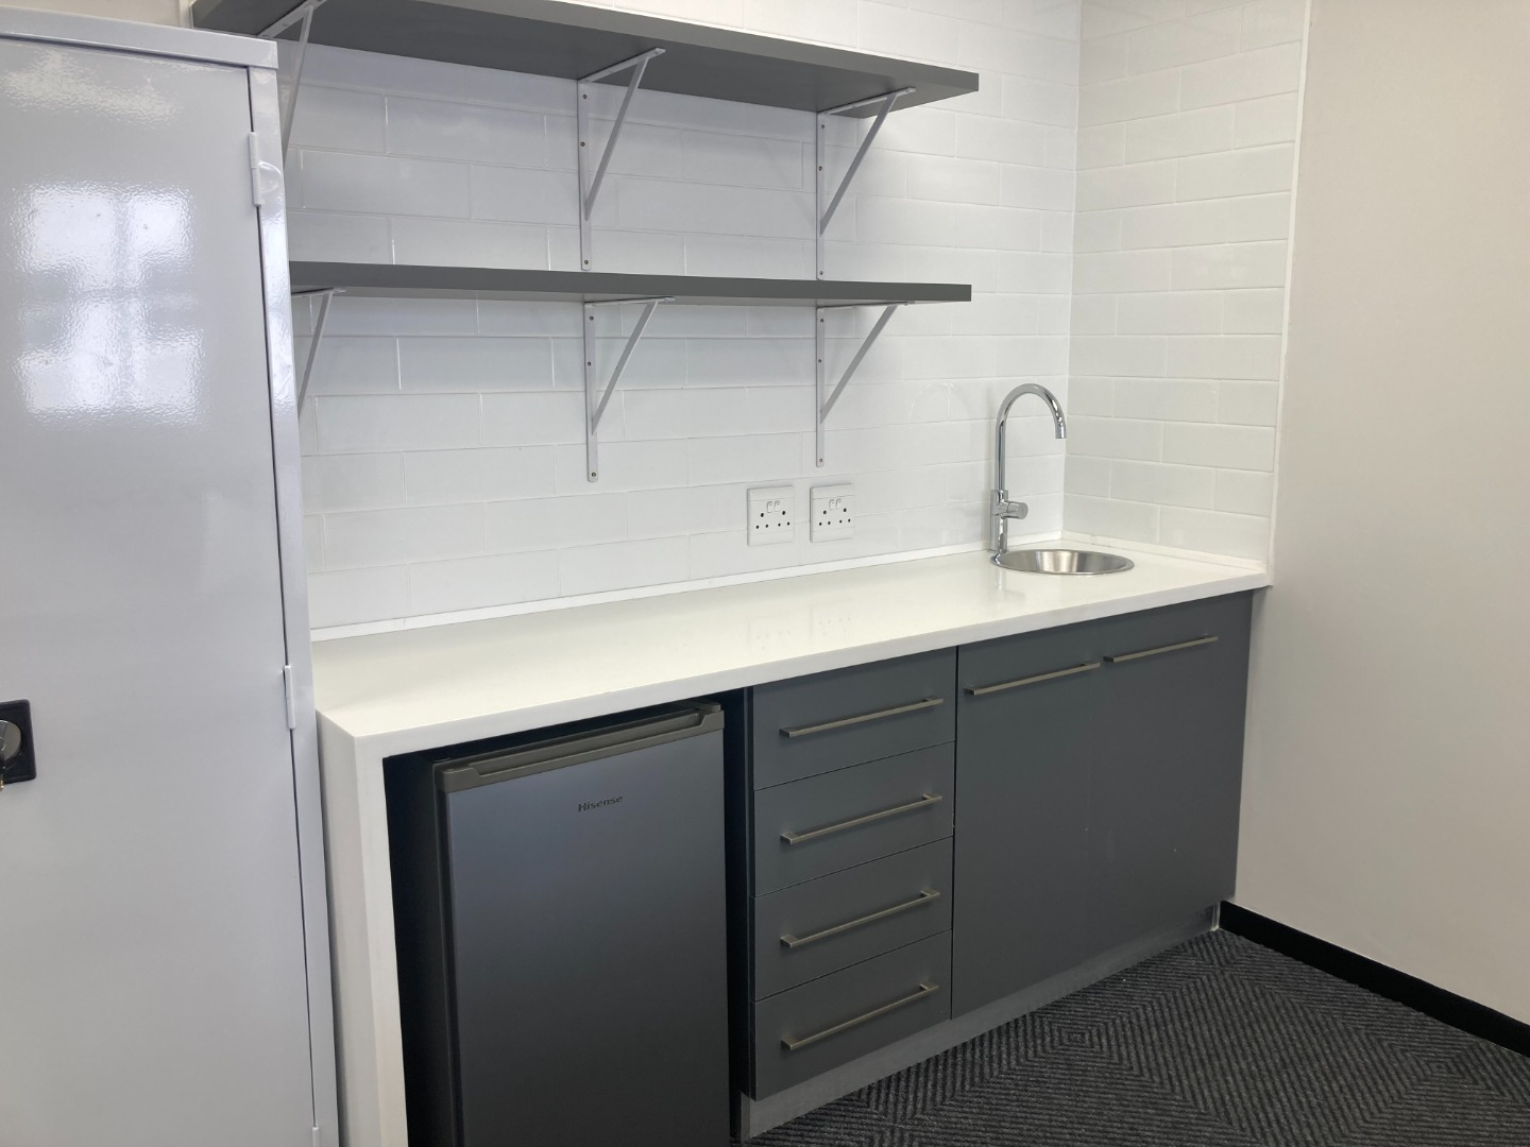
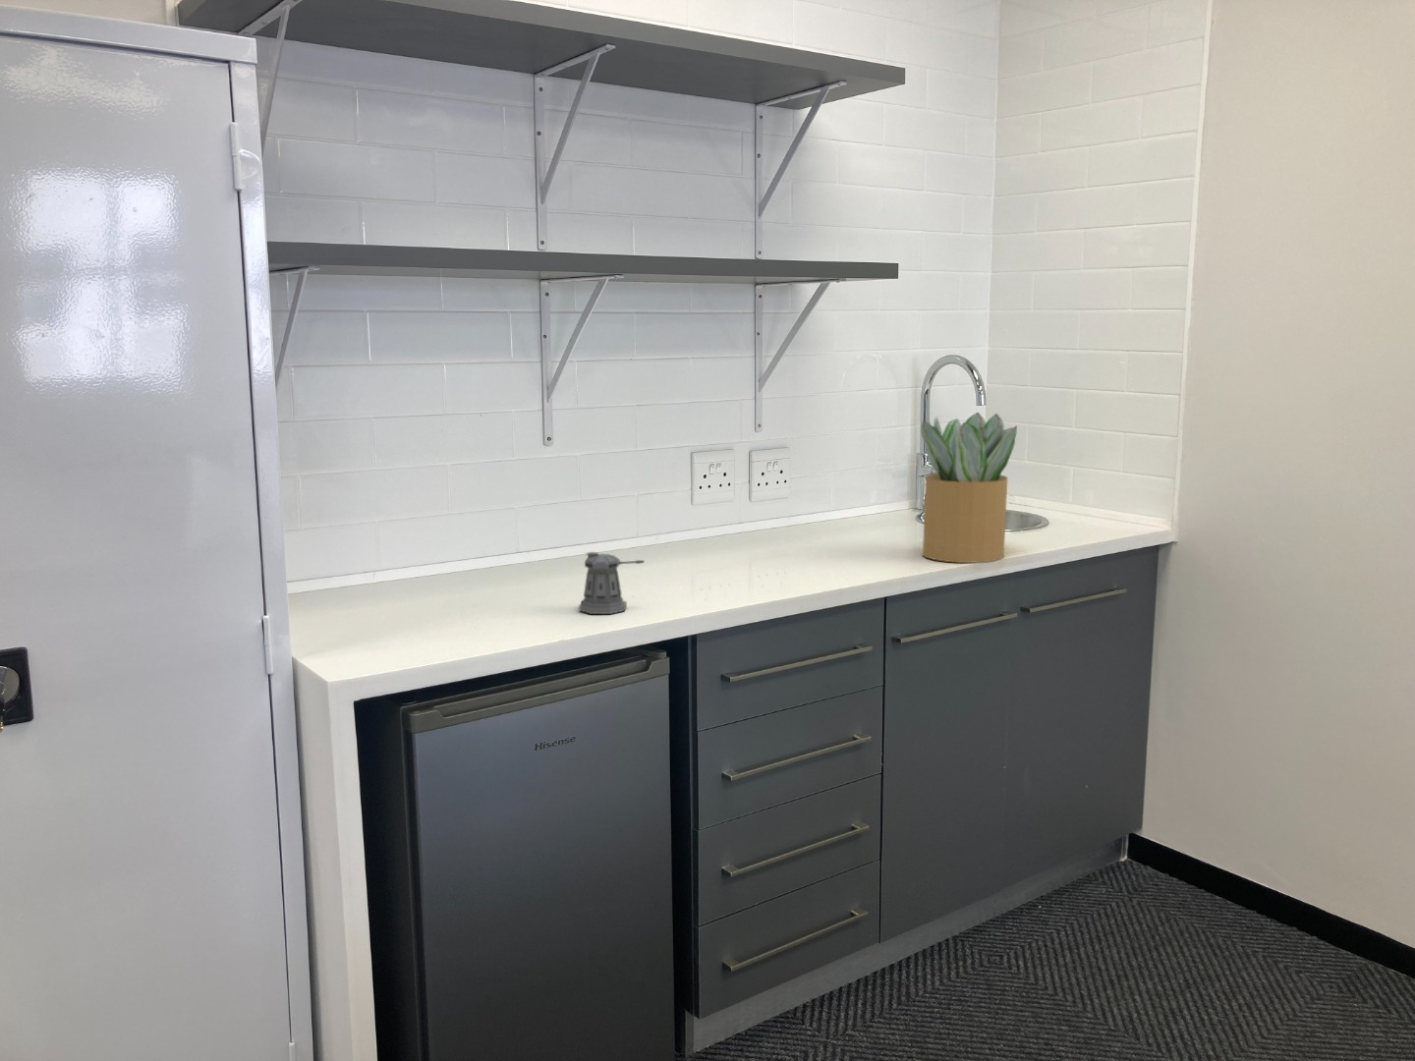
+ potted plant [920,411,1018,564]
+ pepper shaker [578,552,645,615]
